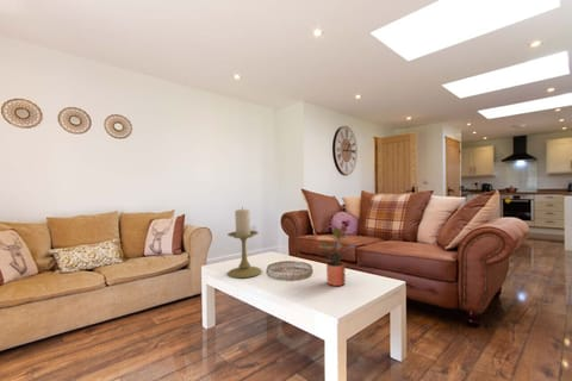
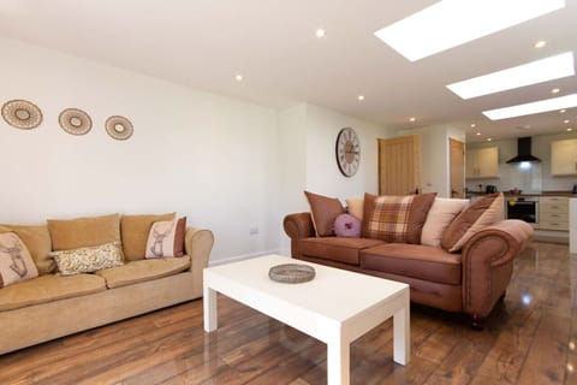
- potted plant [310,224,358,287]
- candle holder [226,205,263,279]
